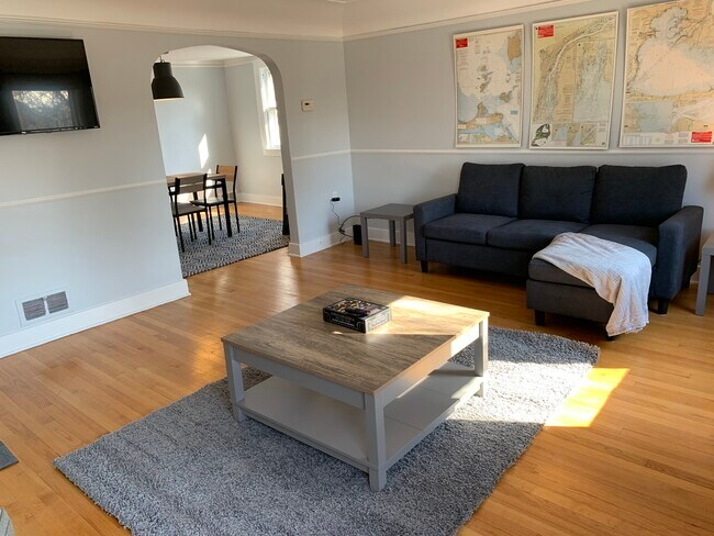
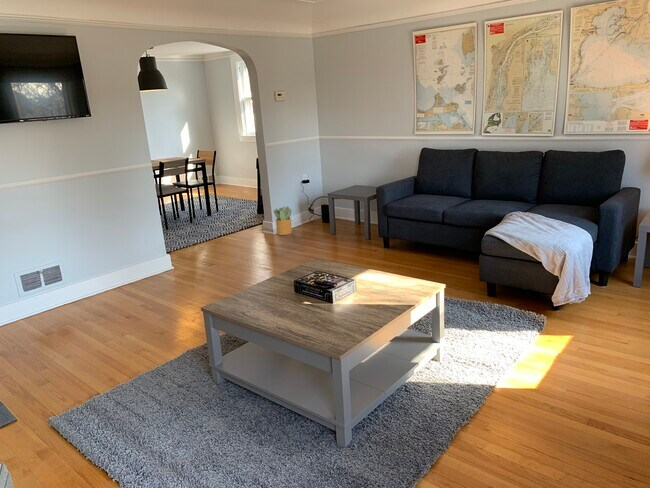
+ potted plant [273,205,293,236]
